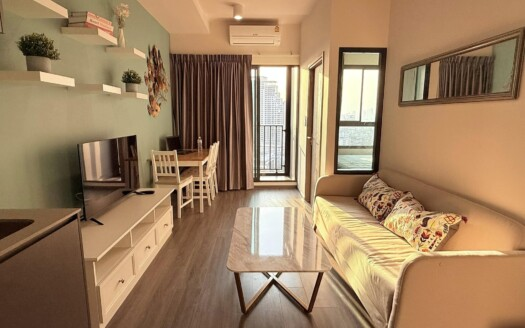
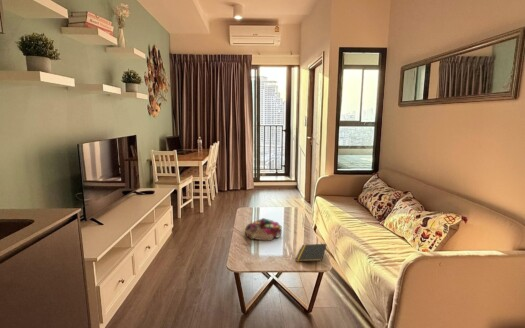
+ notepad [295,243,327,262]
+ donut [244,217,283,242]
